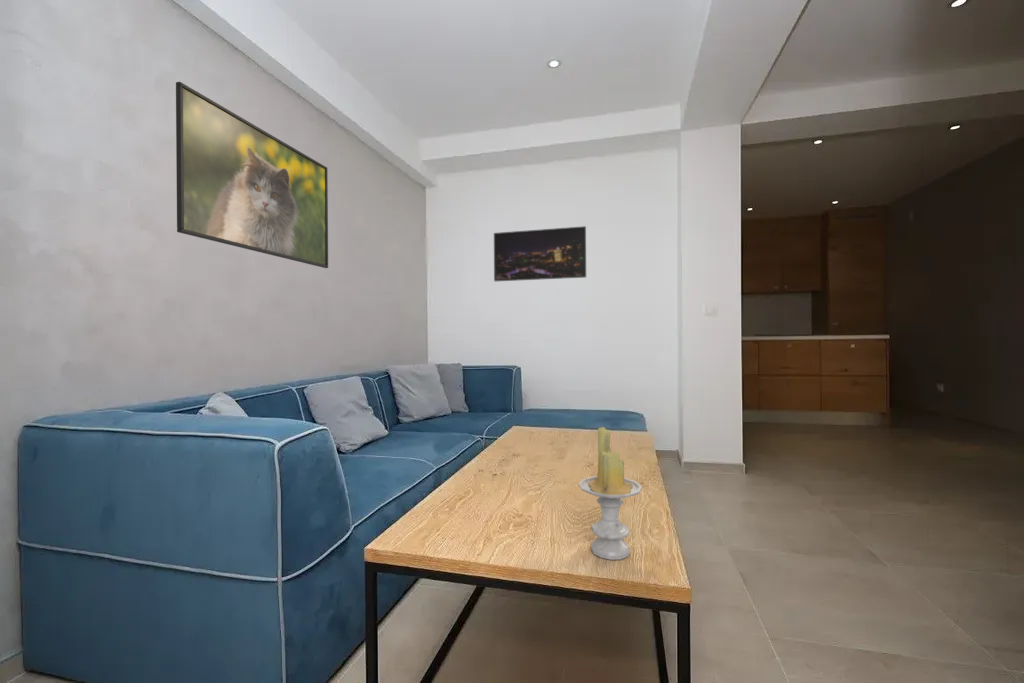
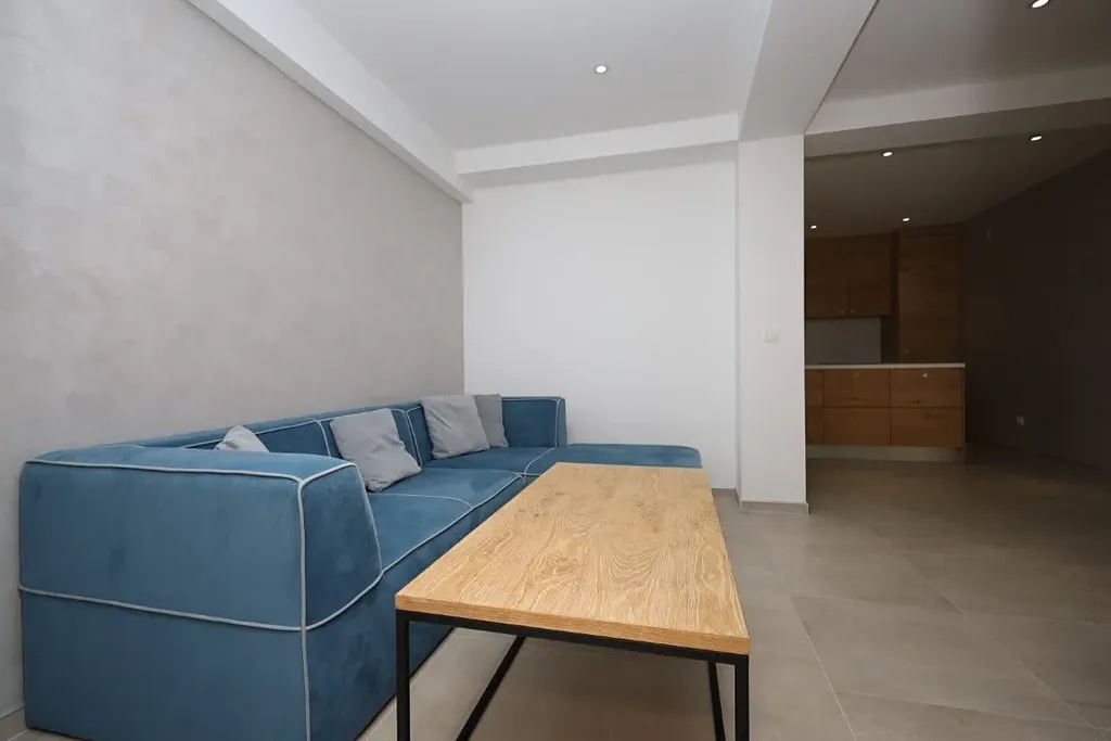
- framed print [175,81,329,269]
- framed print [493,225,587,282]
- candle [578,426,643,561]
